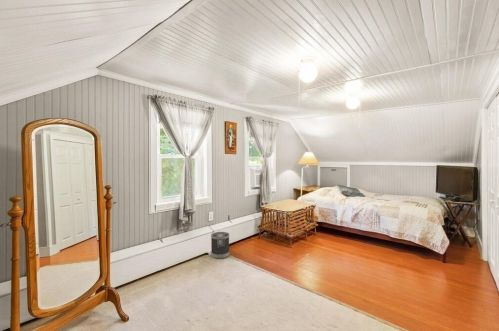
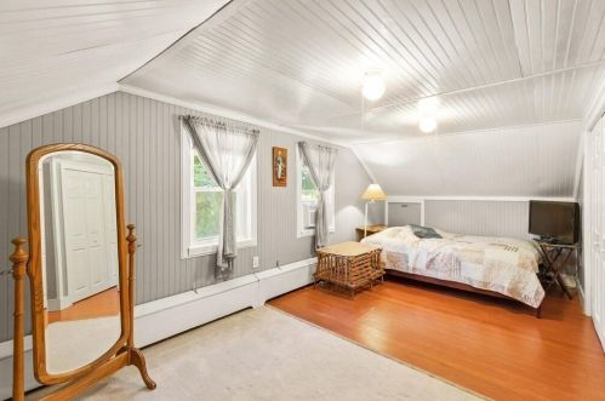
- wastebasket [210,231,230,260]
